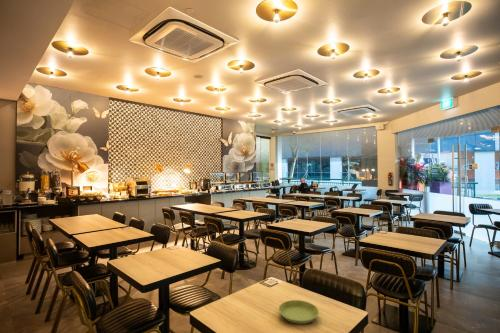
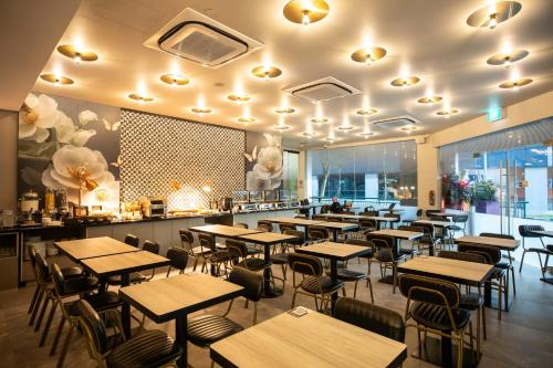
- saucer [278,299,320,325]
